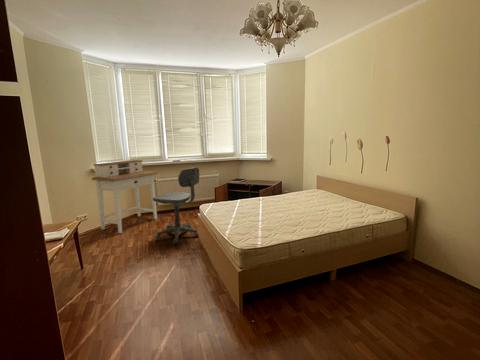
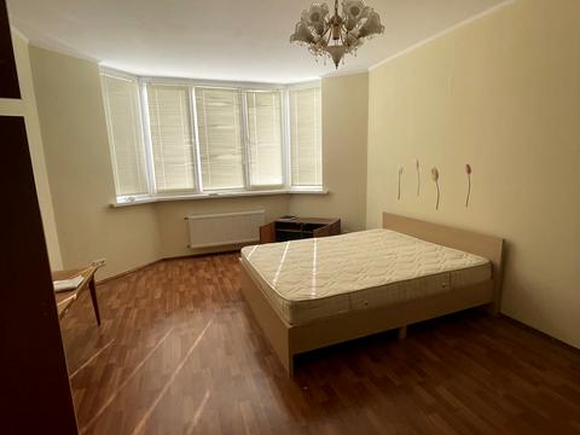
- desk [91,159,159,234]
- office chair [153,166,200,245]
